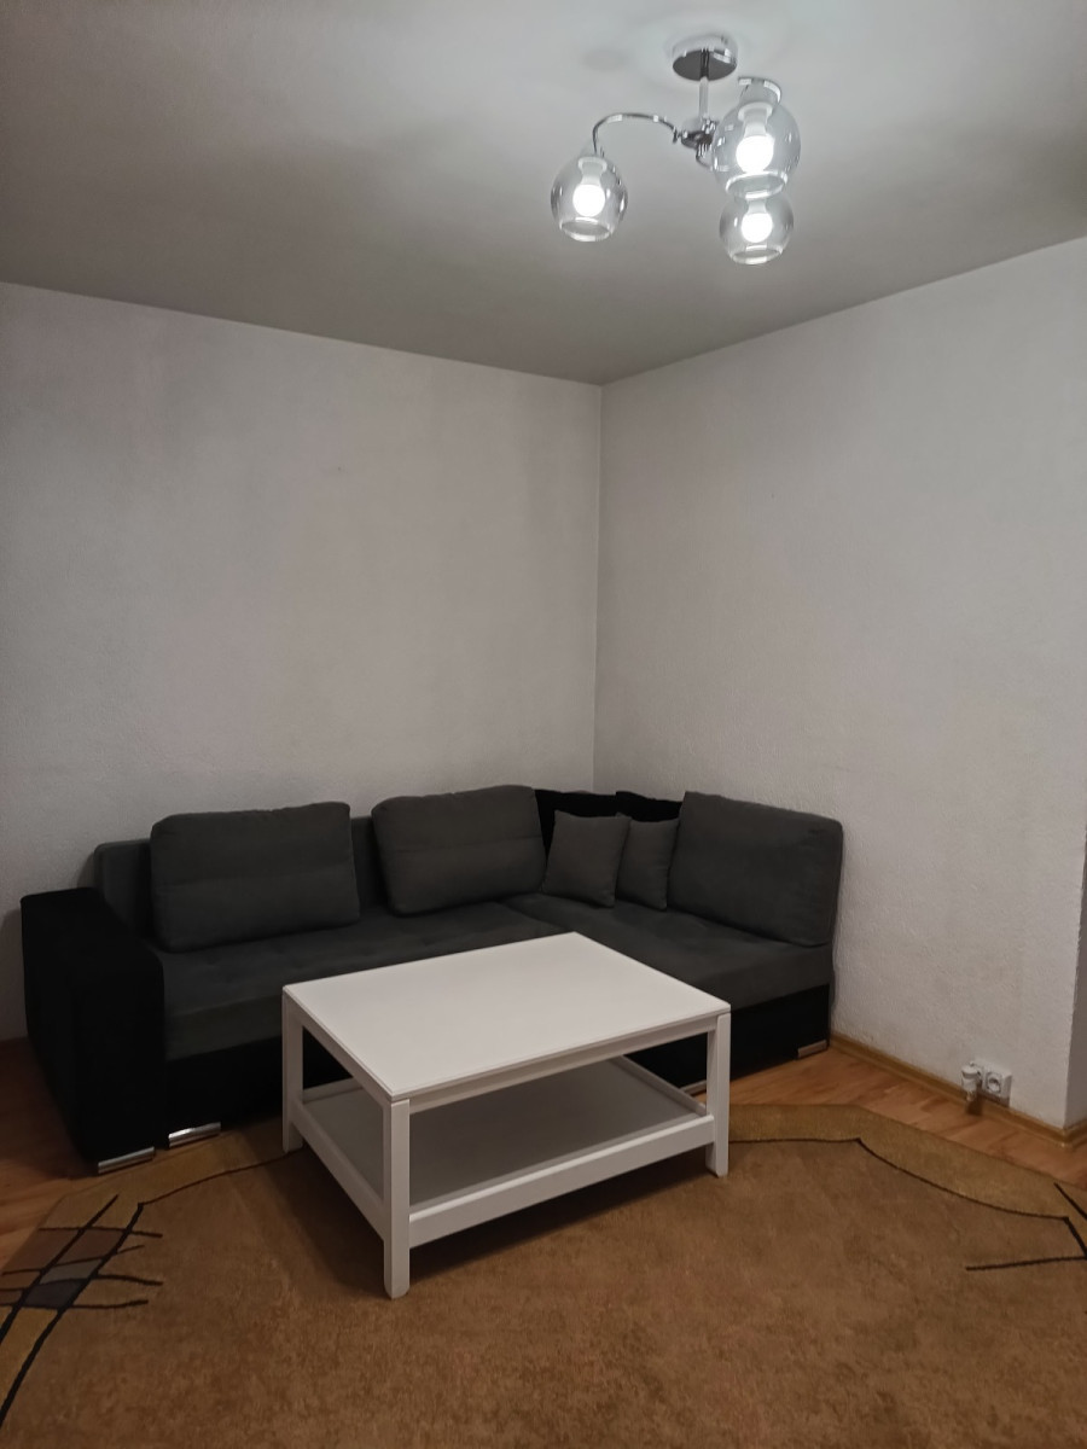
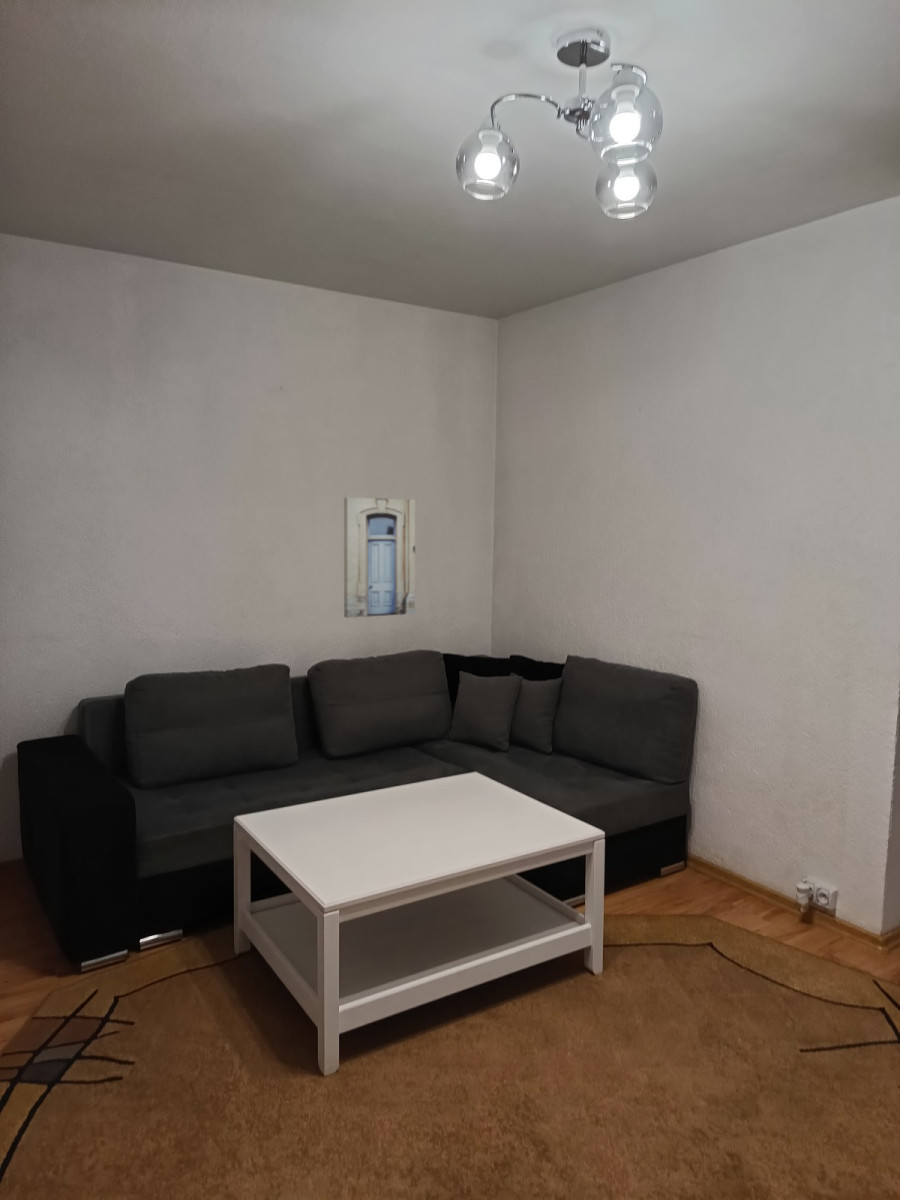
+ wall art [343,497,417,619]
